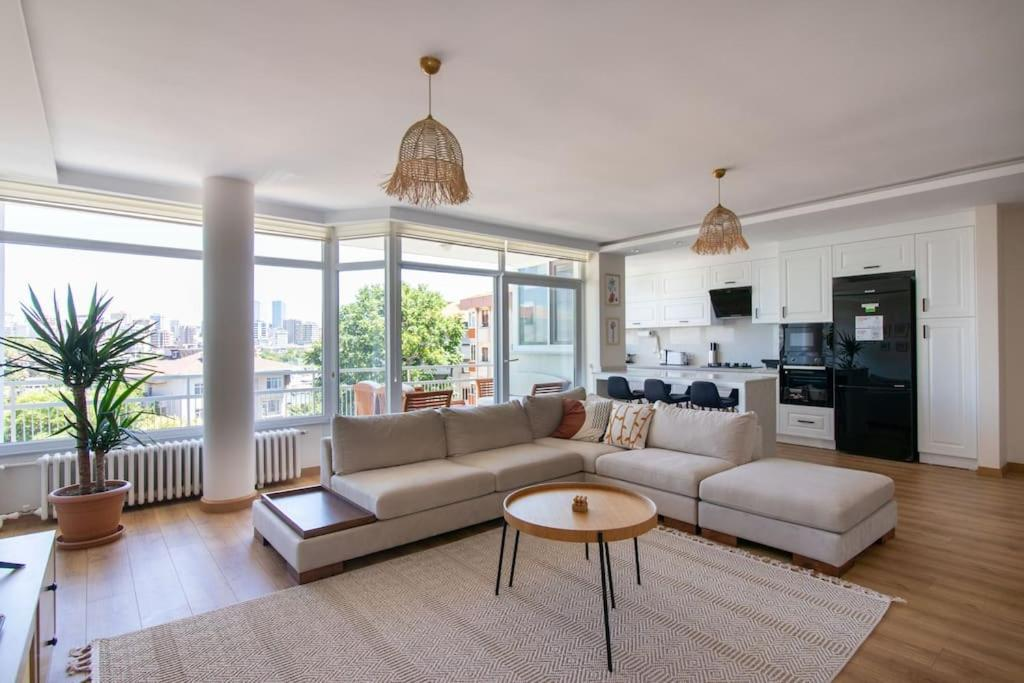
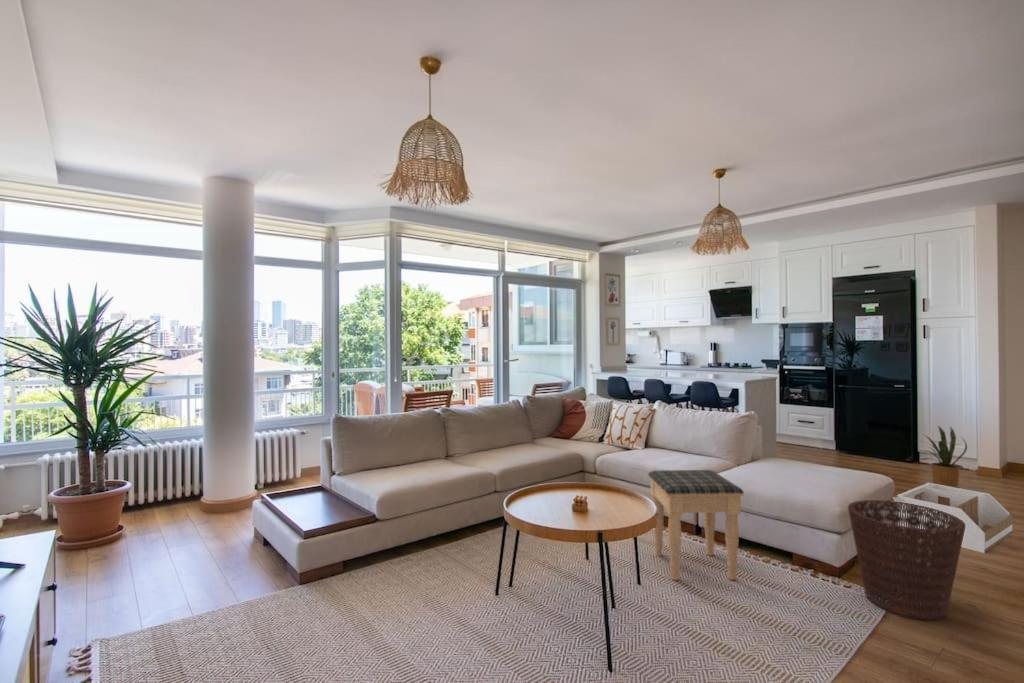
+ storage bin [892,482,1014,554]
+ basket [847,499,966,622]
+ footstool [647,469,745,581]
+ house plant [916,425,968,488]
